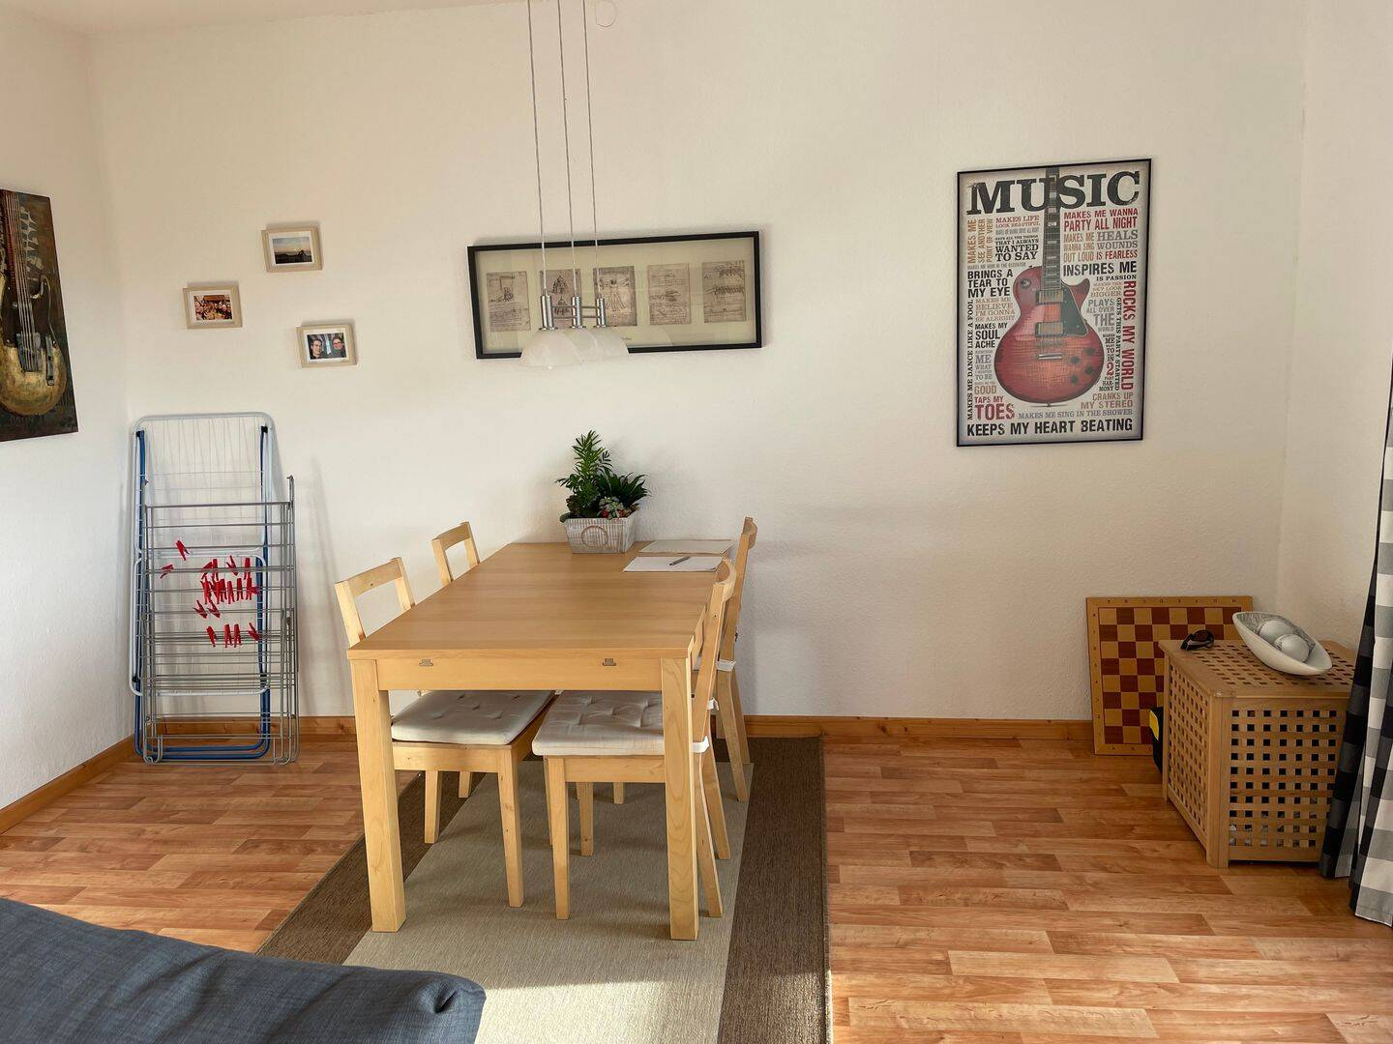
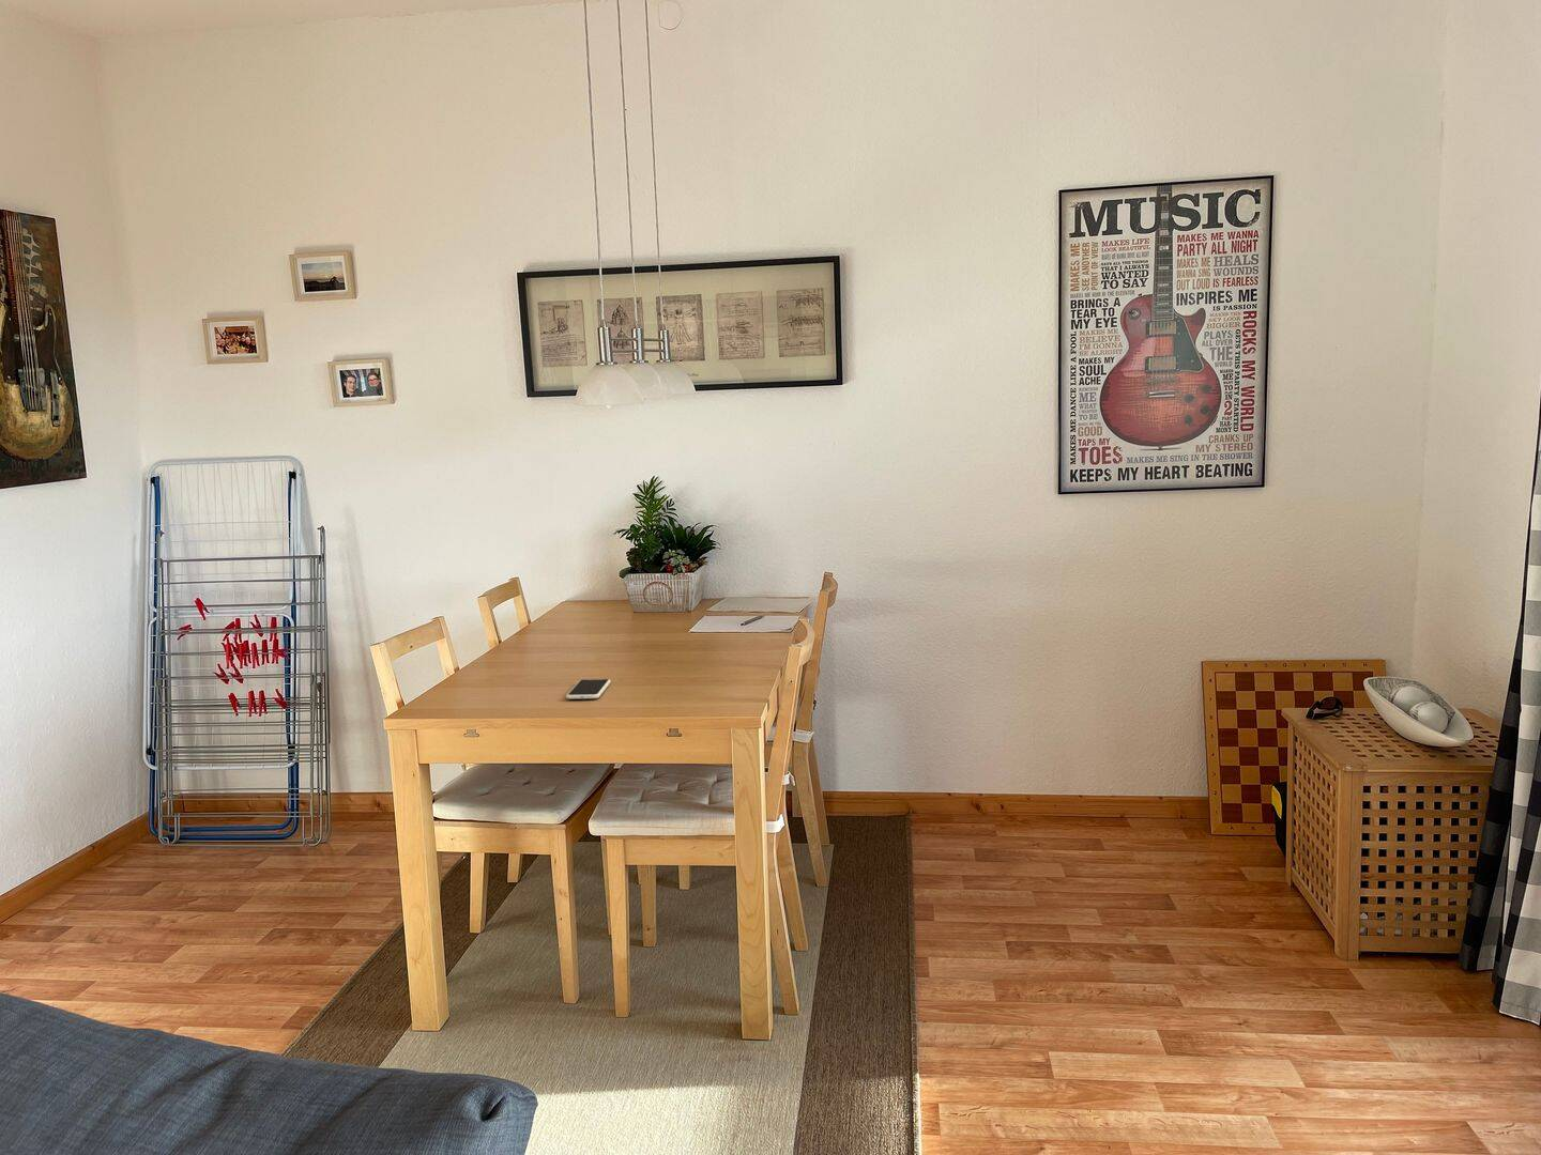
+ smartphone [565,678,612,699]
